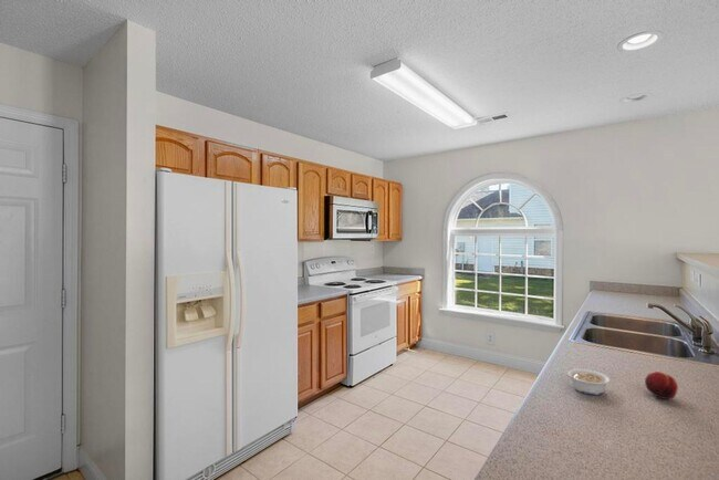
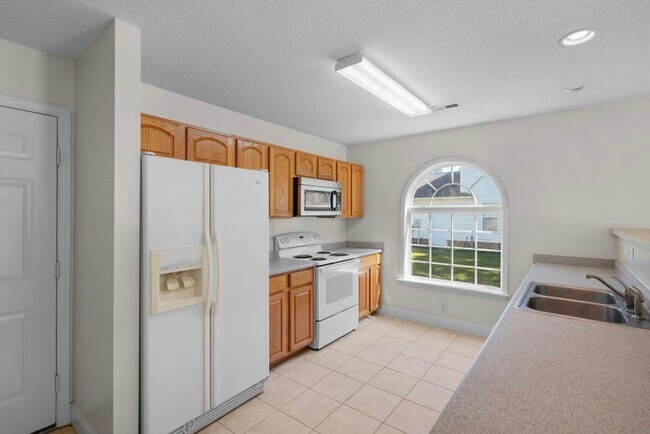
- legume [565,367,611,396]
- fruit [644,371,679,400]
